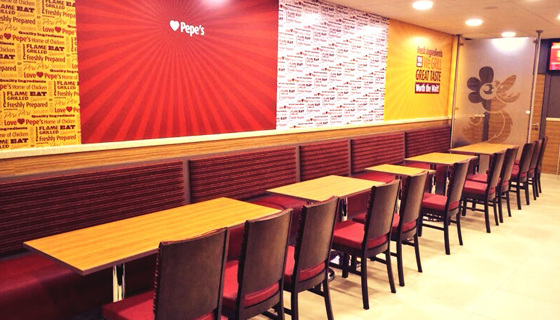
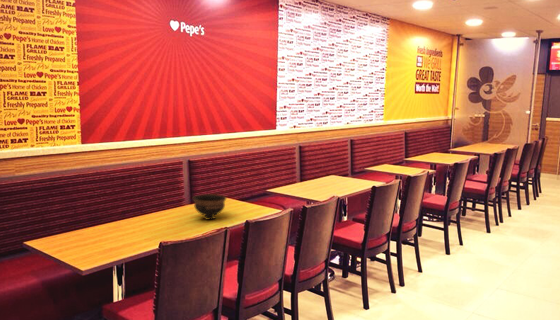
+ bowl [192,193,228,221]
